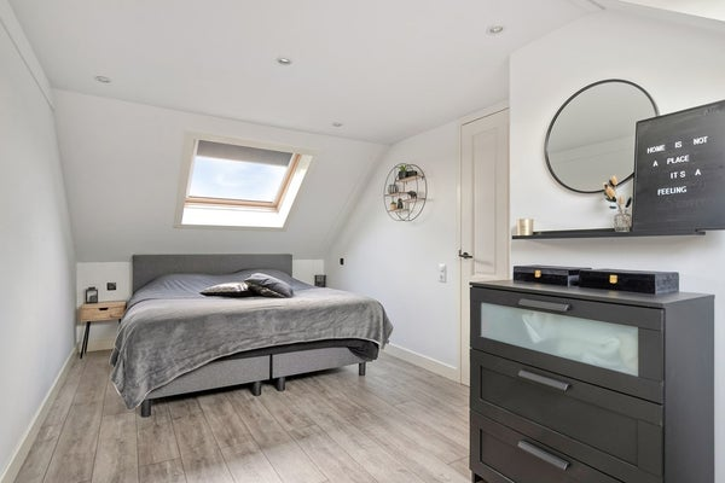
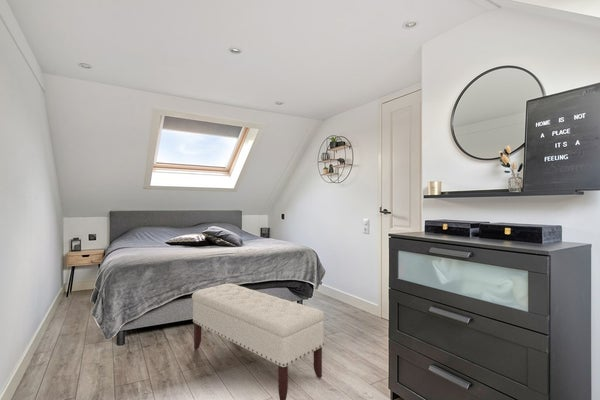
+ bench [191,282,325,400]
